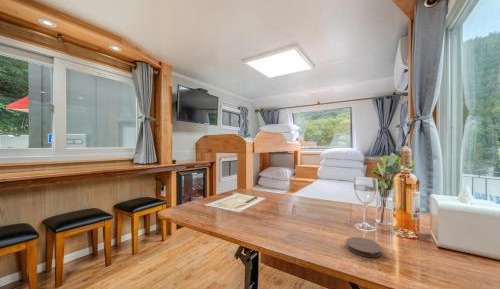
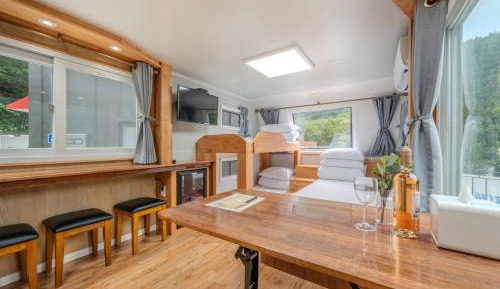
- coaster [345,236,383,258]
